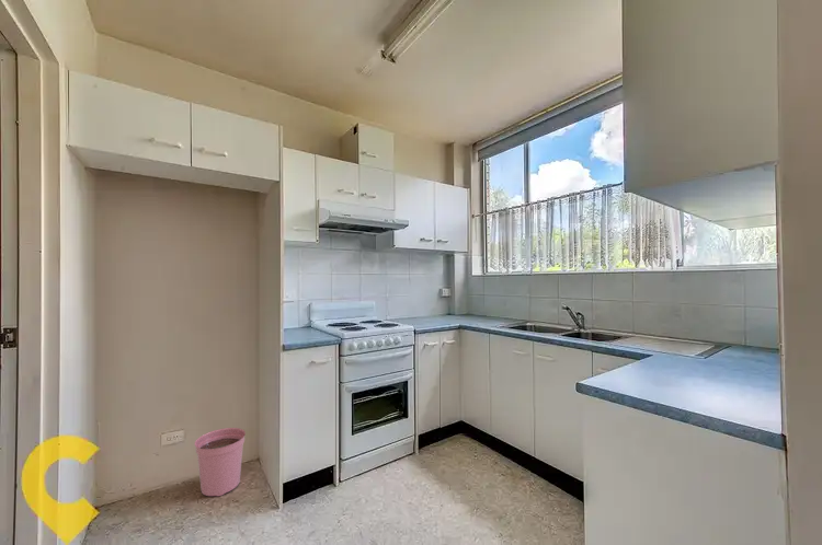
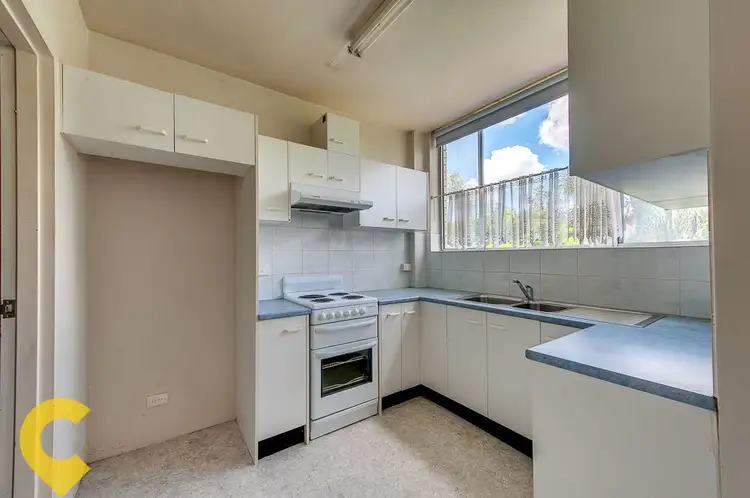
- plant pot [194,427,247,497]
